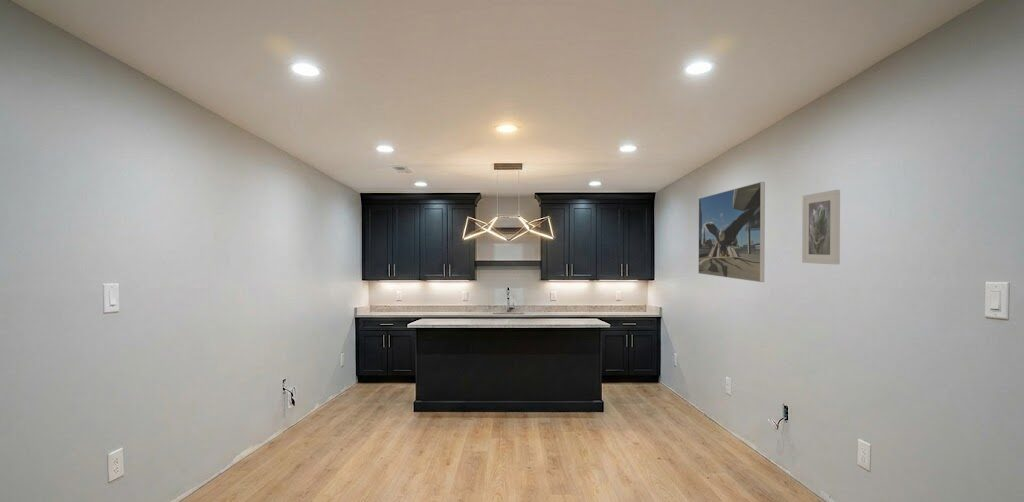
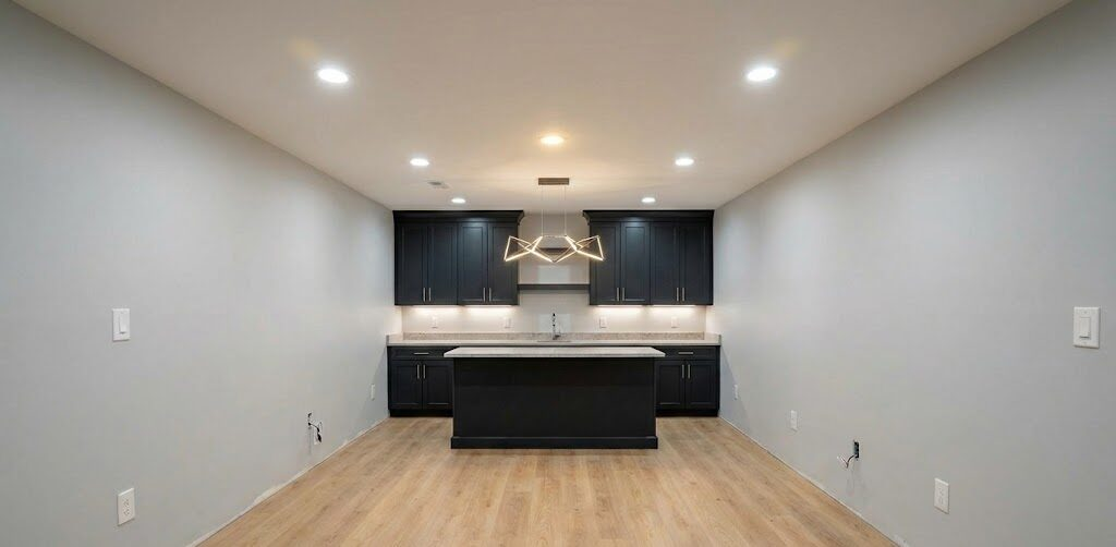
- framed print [801,189,841,265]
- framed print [697,181,766,283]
